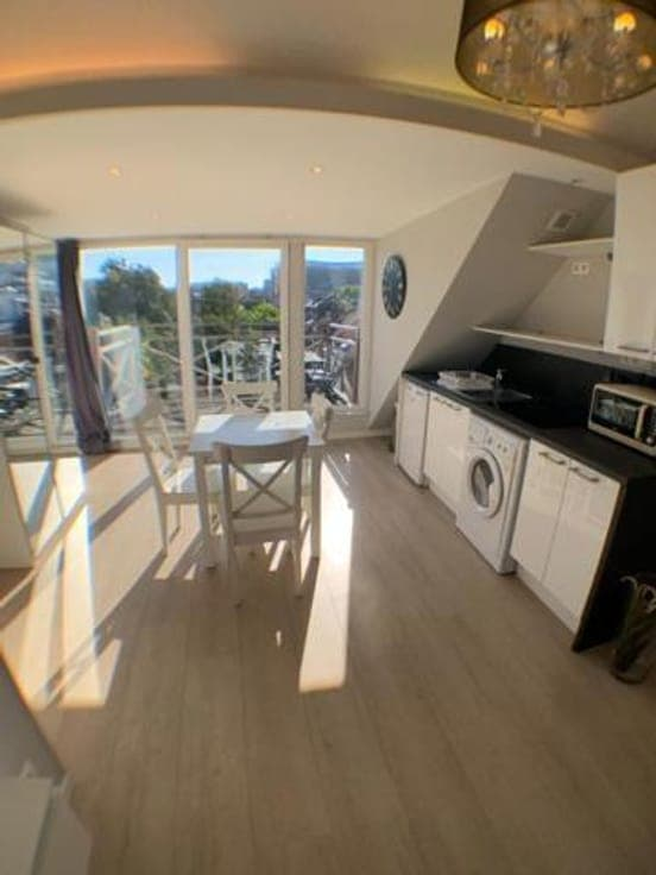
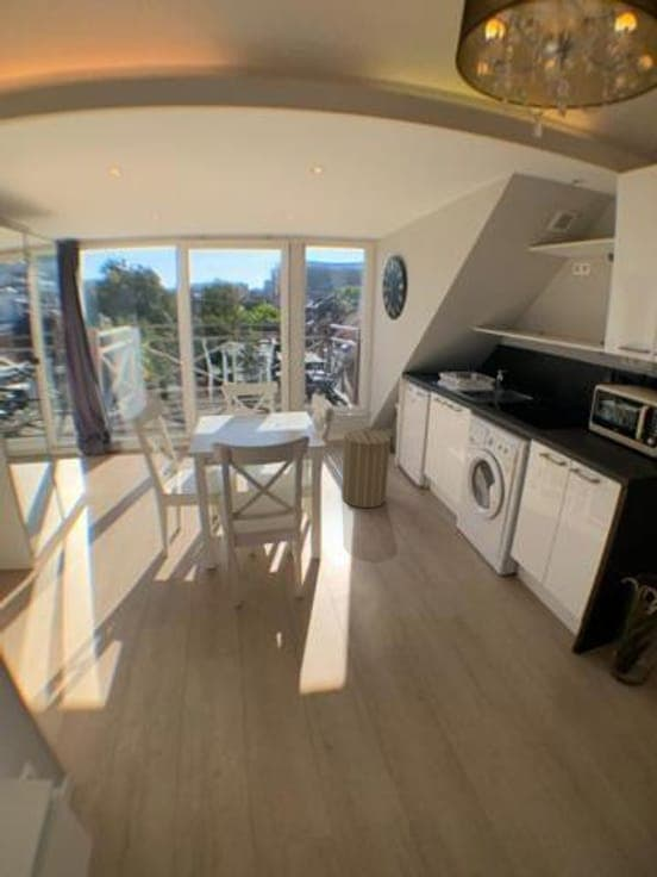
+ laundry hamper [340,425,392,509]
